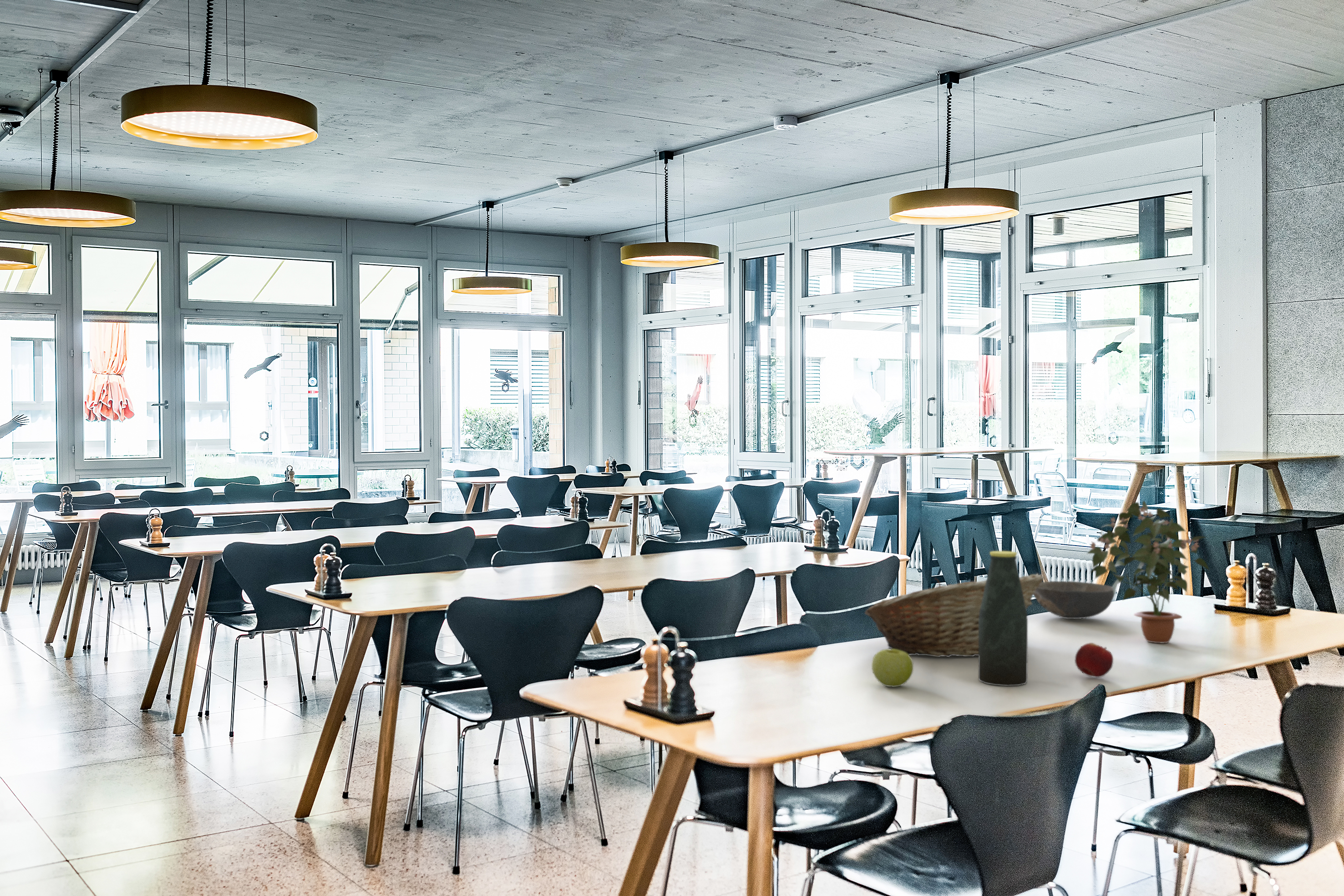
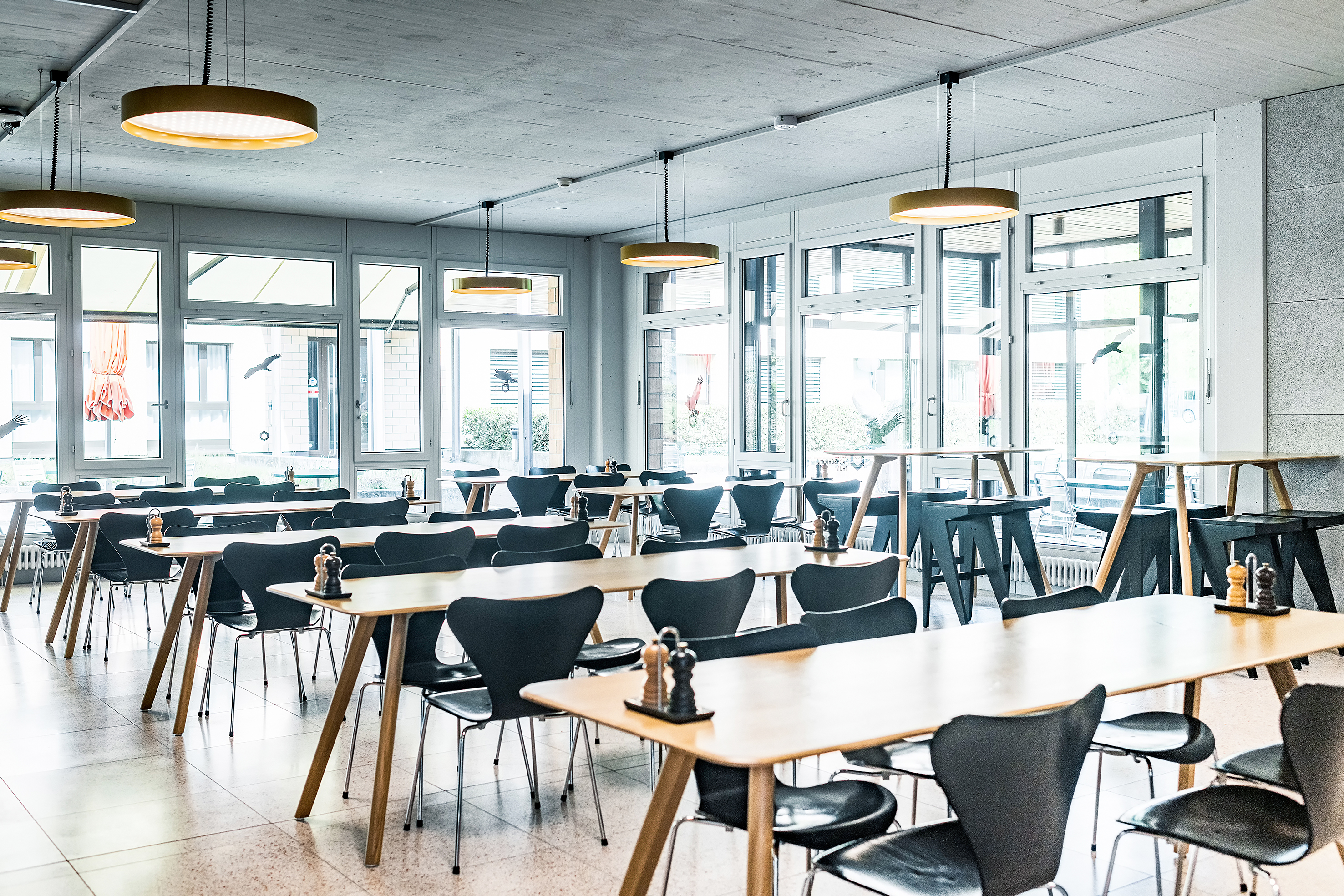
- bowl [1033,581,1116,619]
- apple [871,648,914,688]
- fruit basket [864,573,1045,658]
- bottle [978,551,1028,687]
- fruit [1075,643,1114,678]
- potted plant [1086,500,1210,643]
